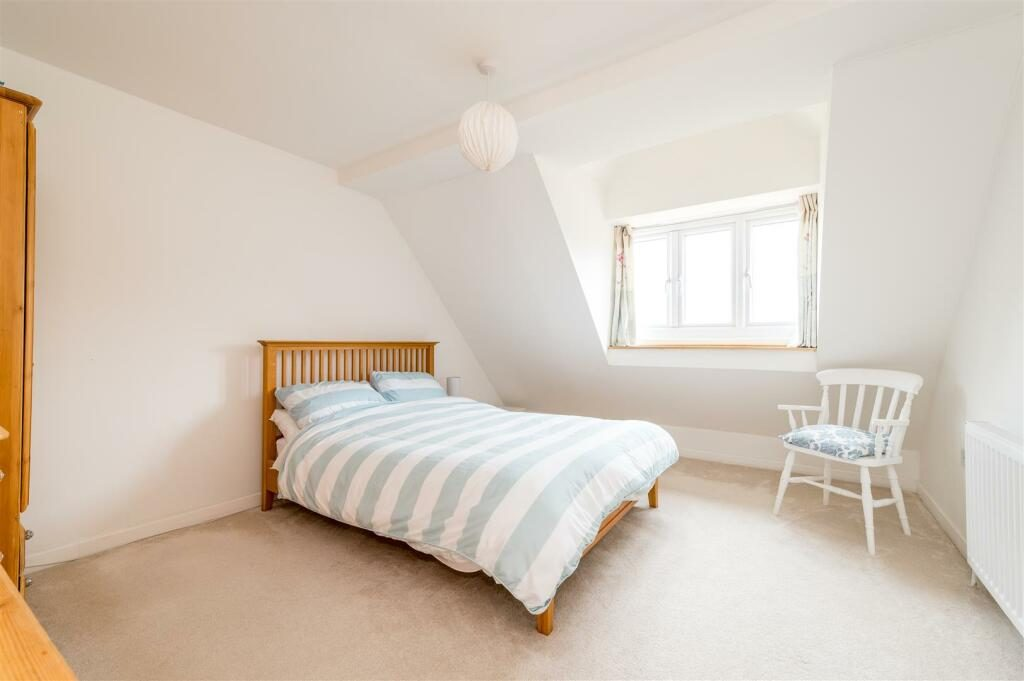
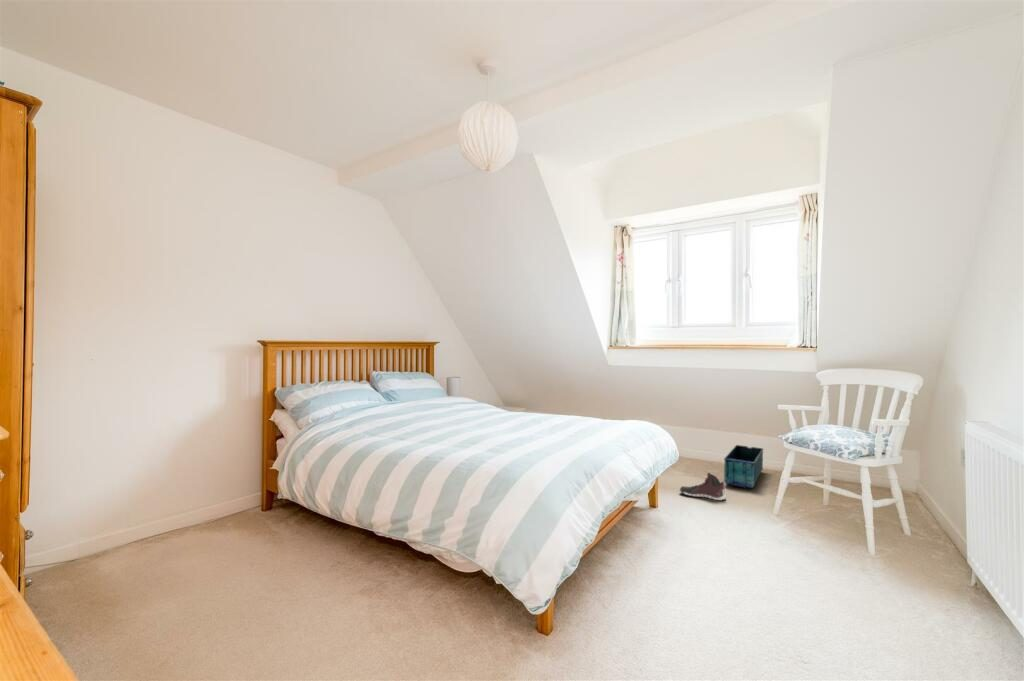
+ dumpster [723,444,764,490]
+ sneaker [679,472,727,502]
